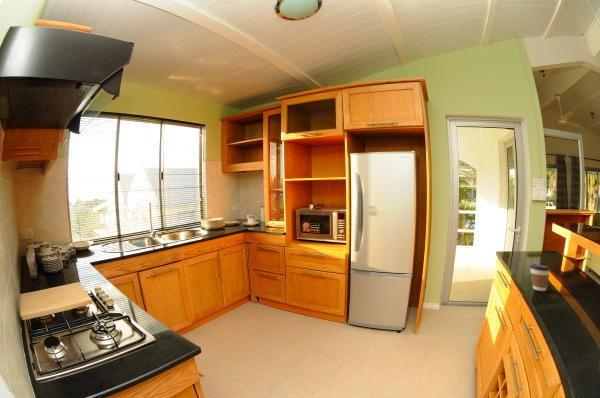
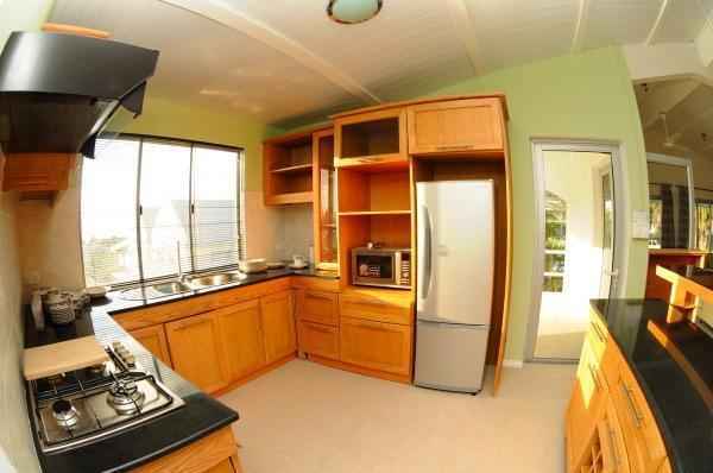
- coffee cup [529,263,551,292]
